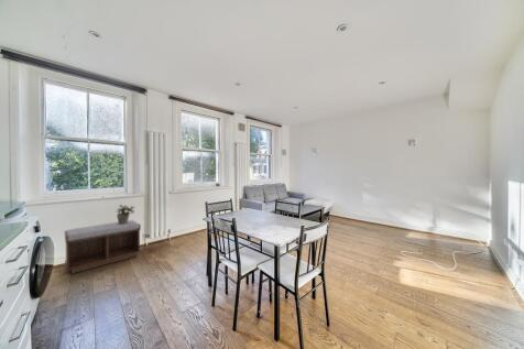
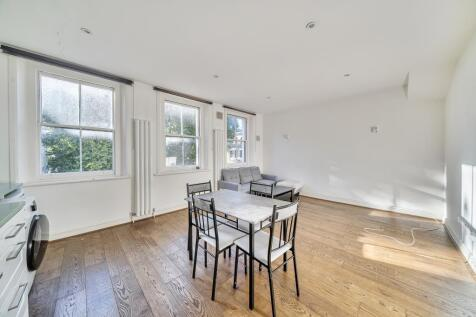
- potted plant [116,204,137,223]
- bench [64,219,142,274]
